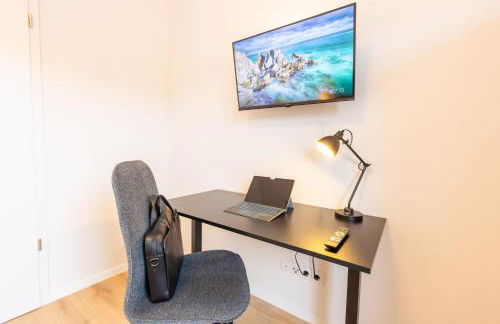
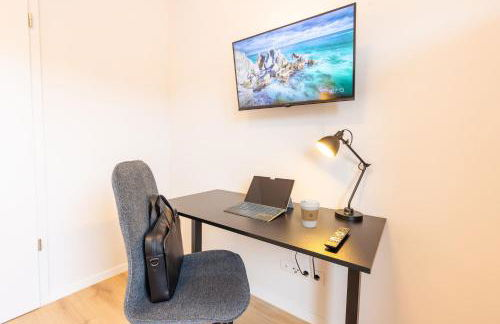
+ coffee cup [299,198,321,229]
